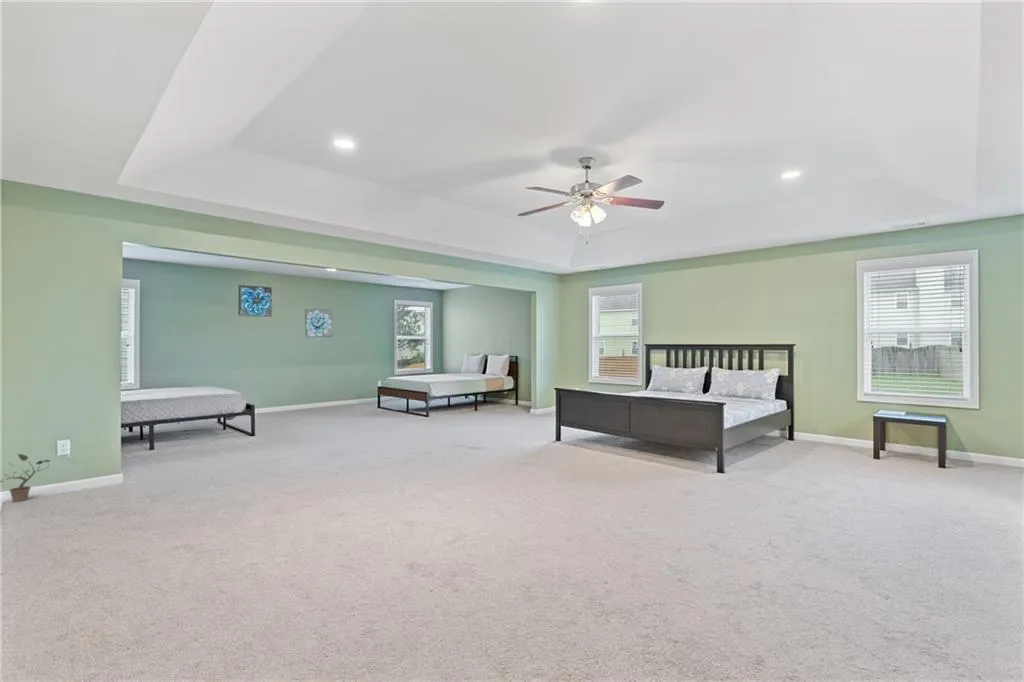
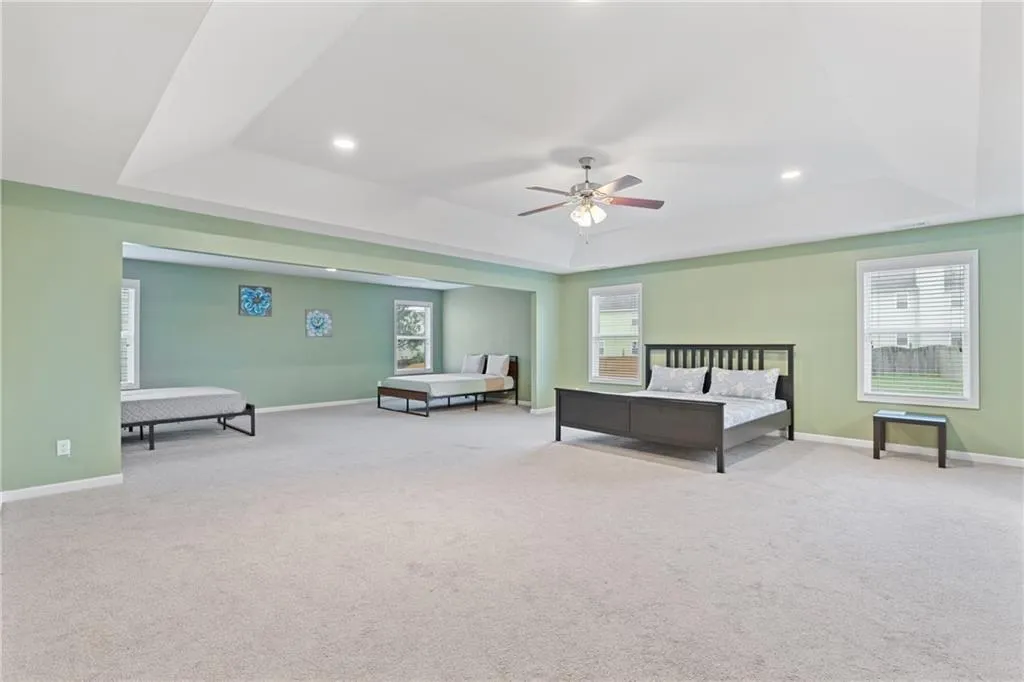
- potted plant [0,453,51,503]
